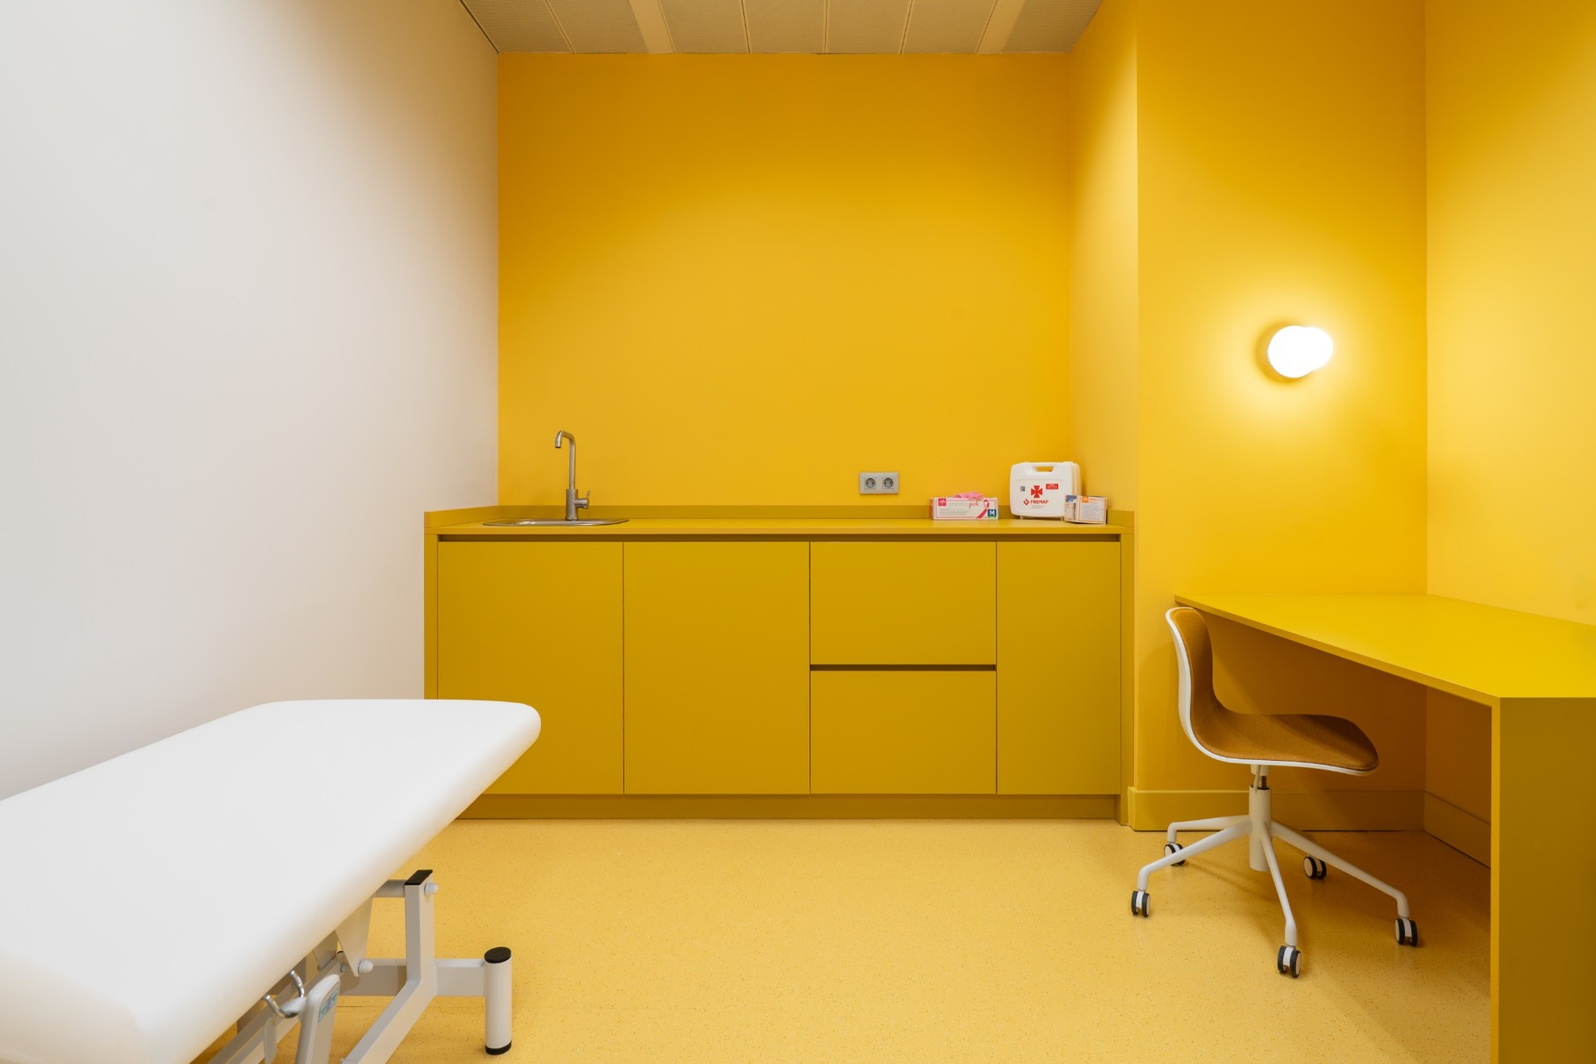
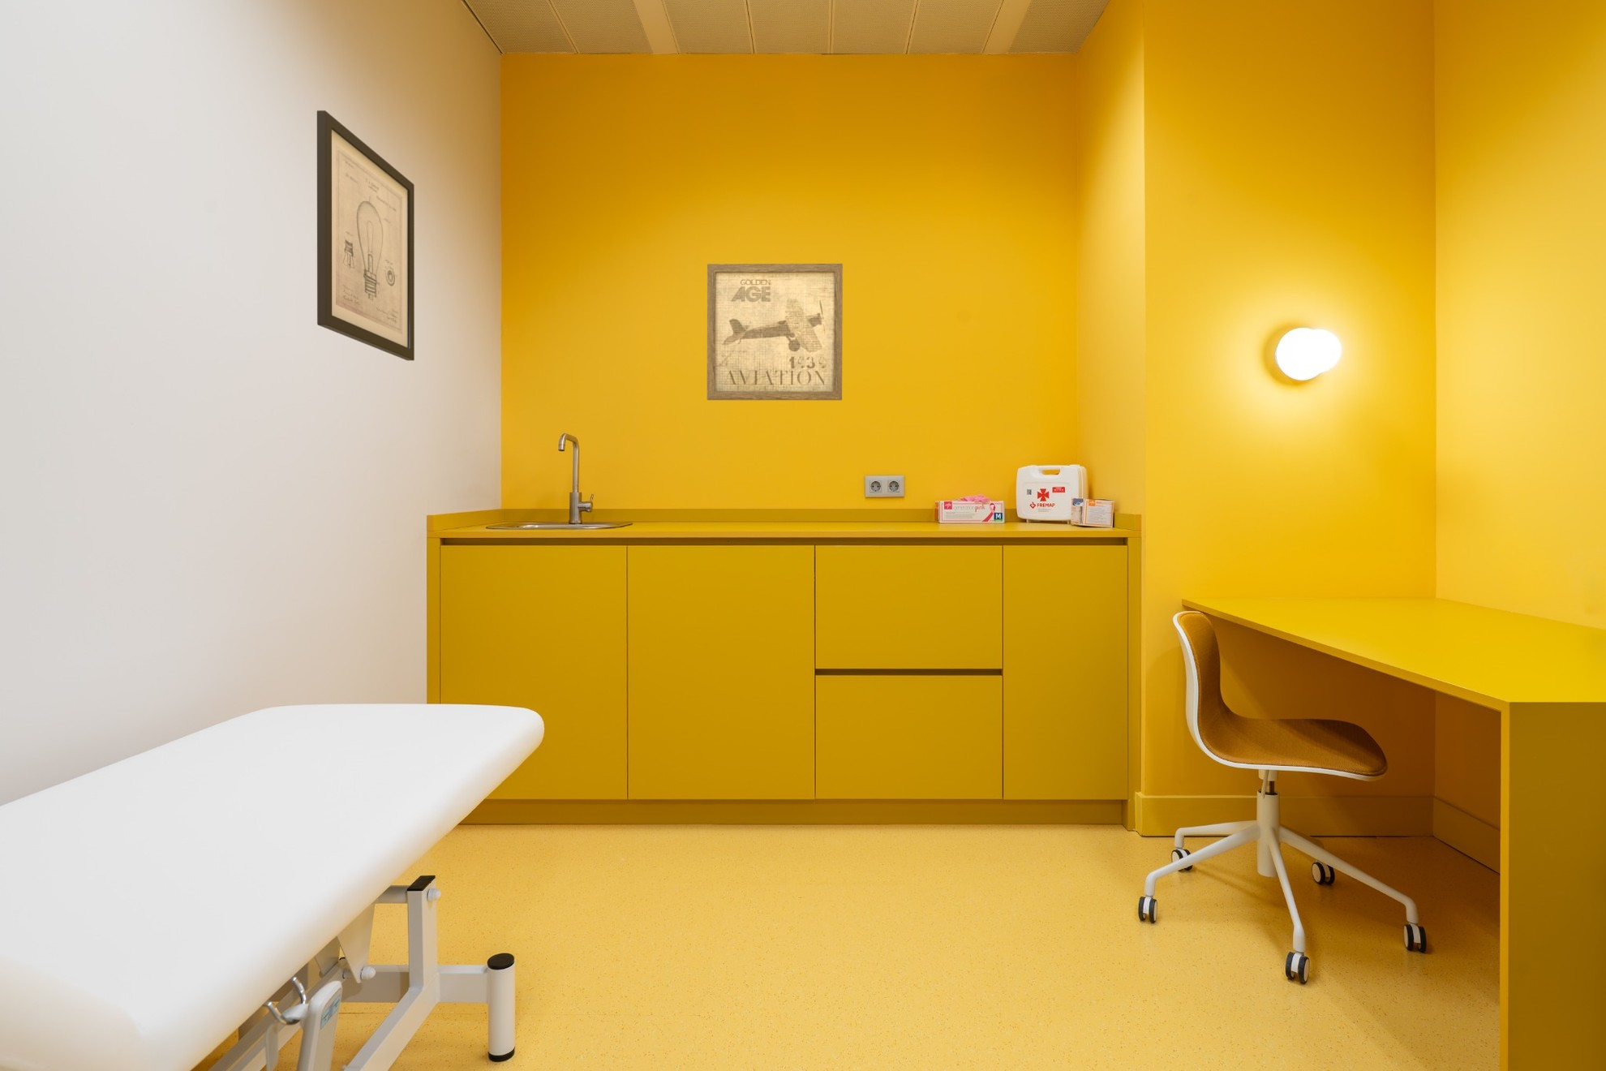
+ wall art [706,263,844,400]
+ wall art [317,110,416,361]
